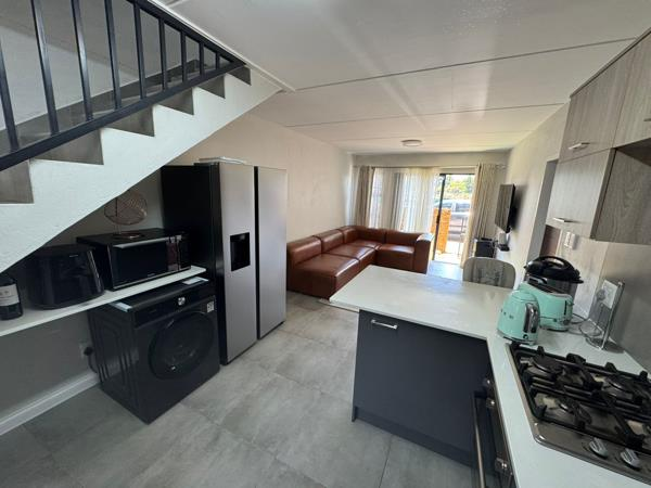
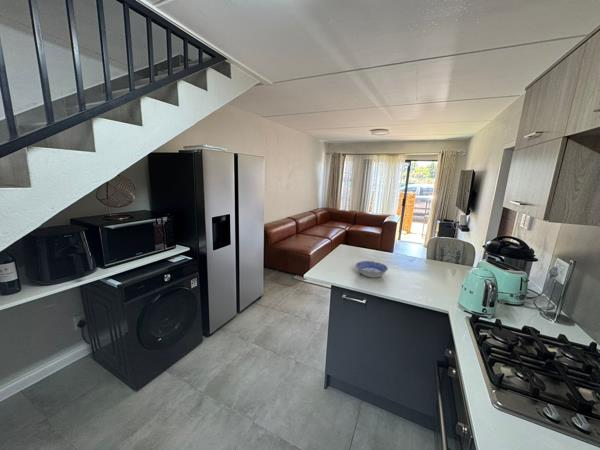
+ bowl [355,260,389,279]
